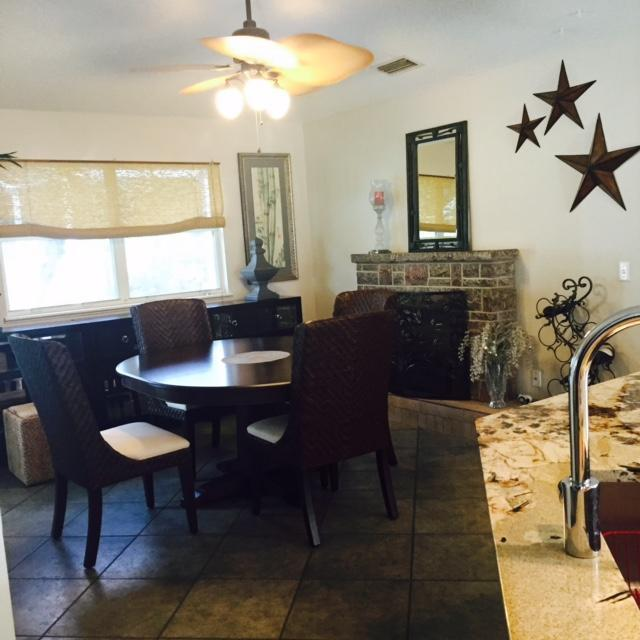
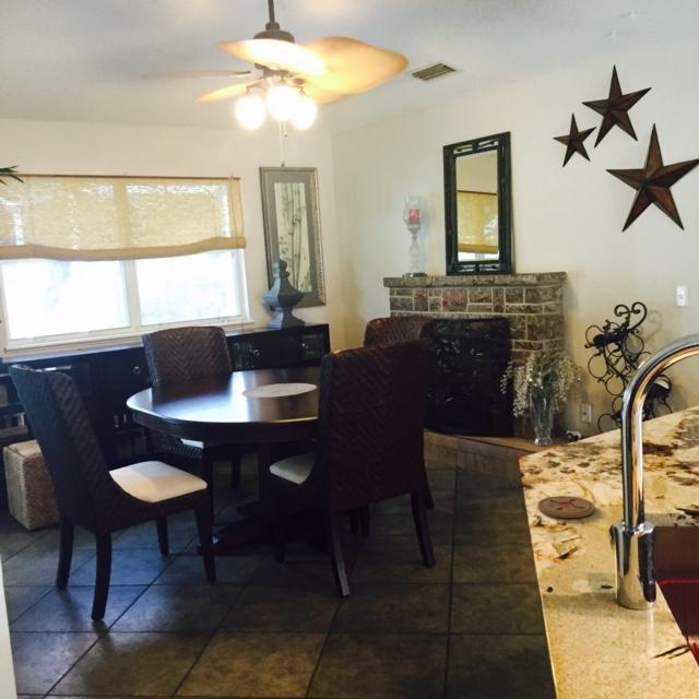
+ coaster [536,495,596,519]
